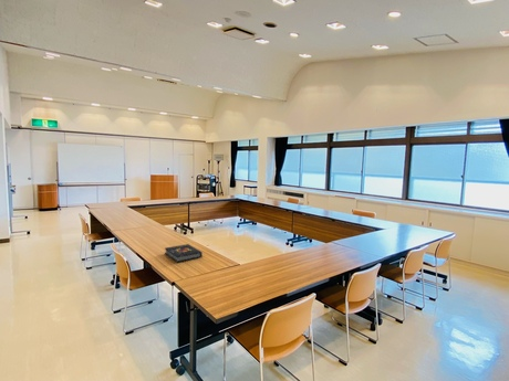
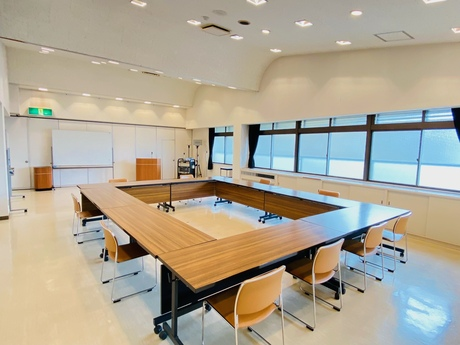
- book [164,243,204,263]
